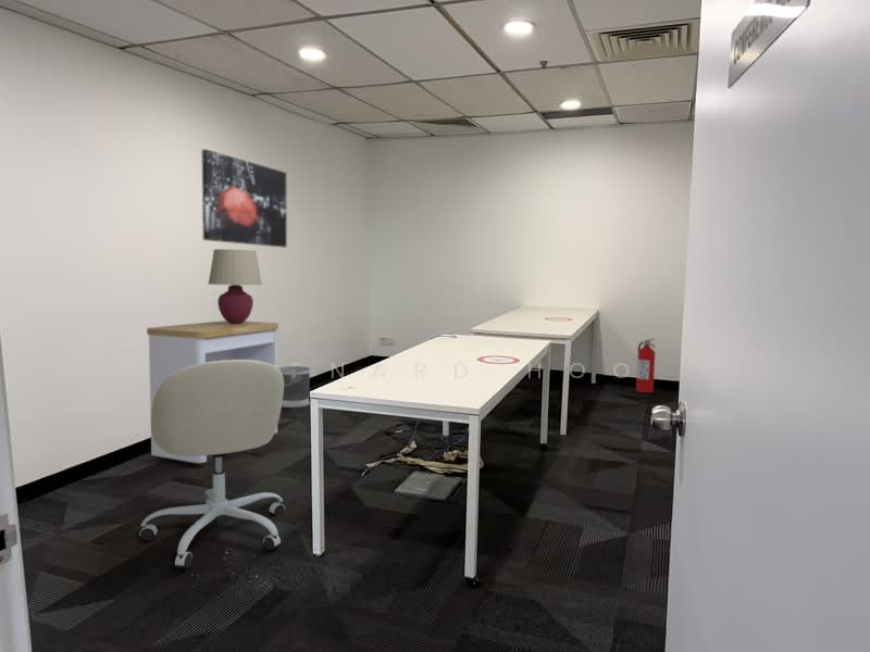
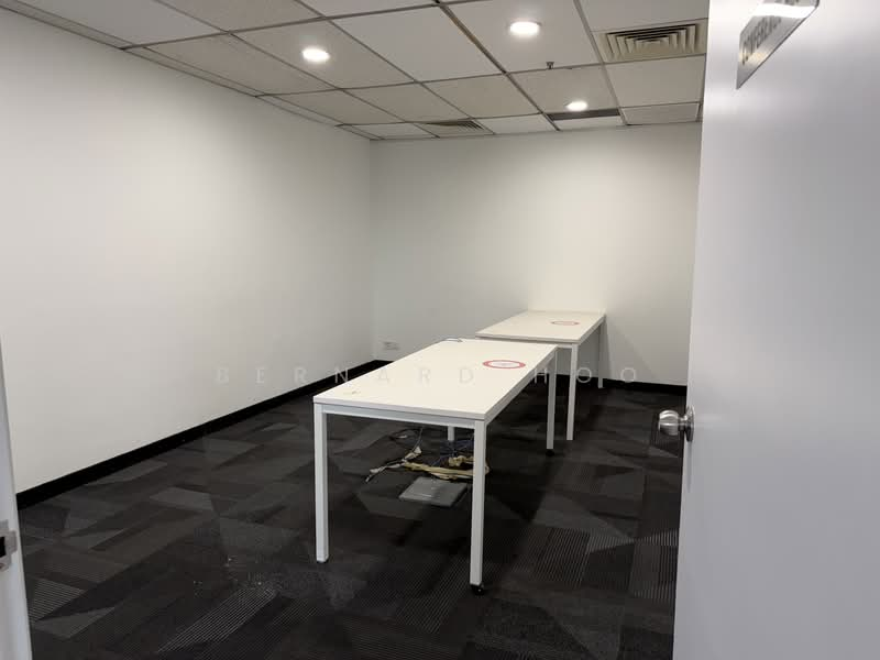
- fire extinguisher [635,338,657,393]
- wastebasket [277,365,311,409]
- wall art [201,148,288,249]
- desk [146,319,279,464]
- office chair [138,360,286,569]
- table lamp [207,248,263,324]
